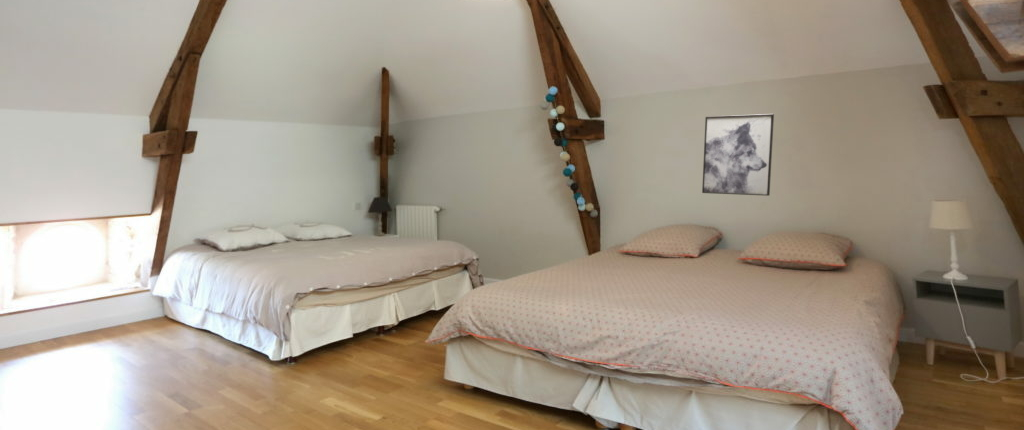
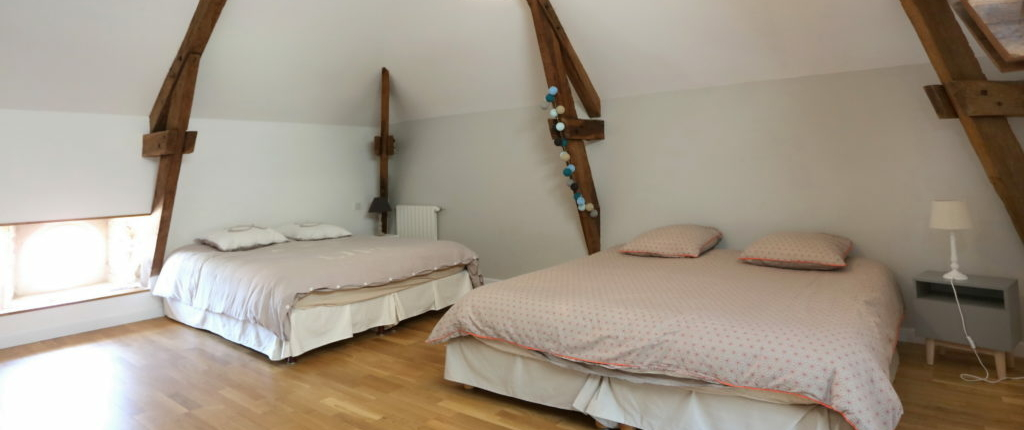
- wall art [701,113,775,197]
